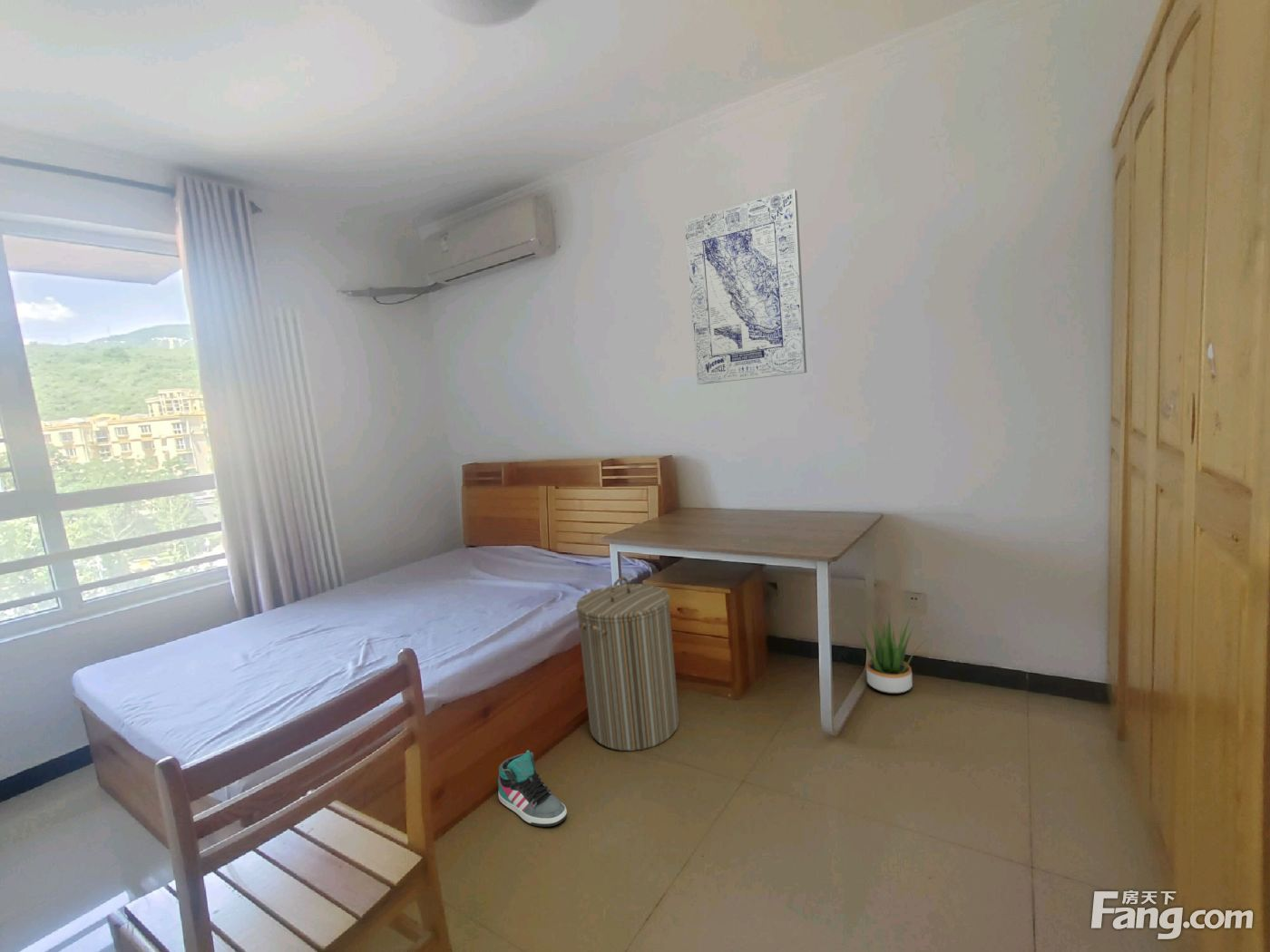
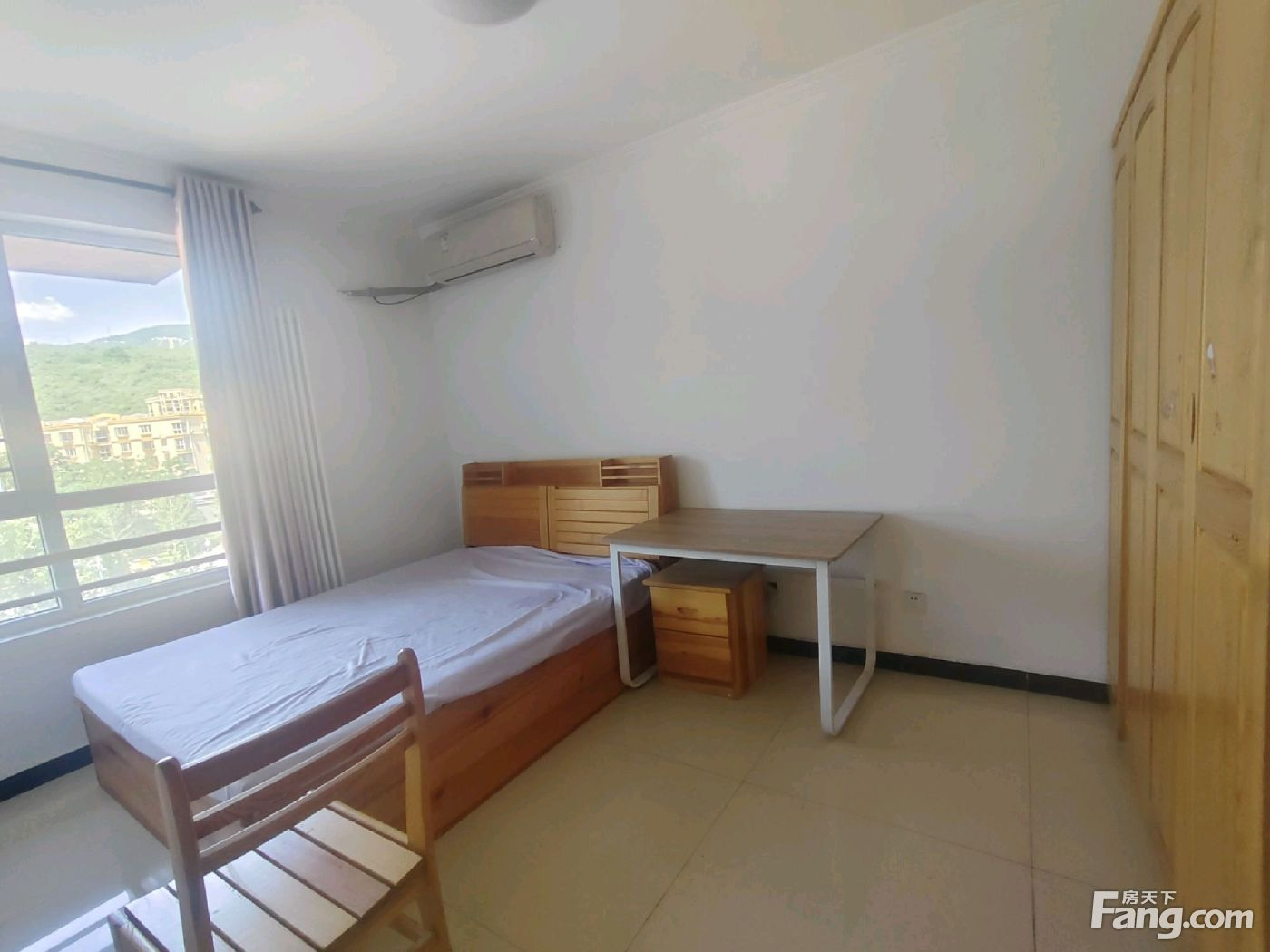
- sneaker [497,749,568,828]
- potted plant [851,611,928,695]
- wall art [684,188,807,385]
- laundry hamper [575,577,680,752]
